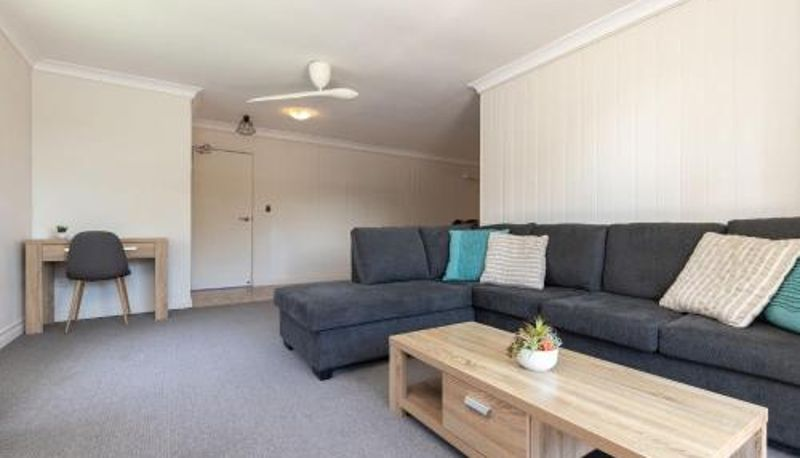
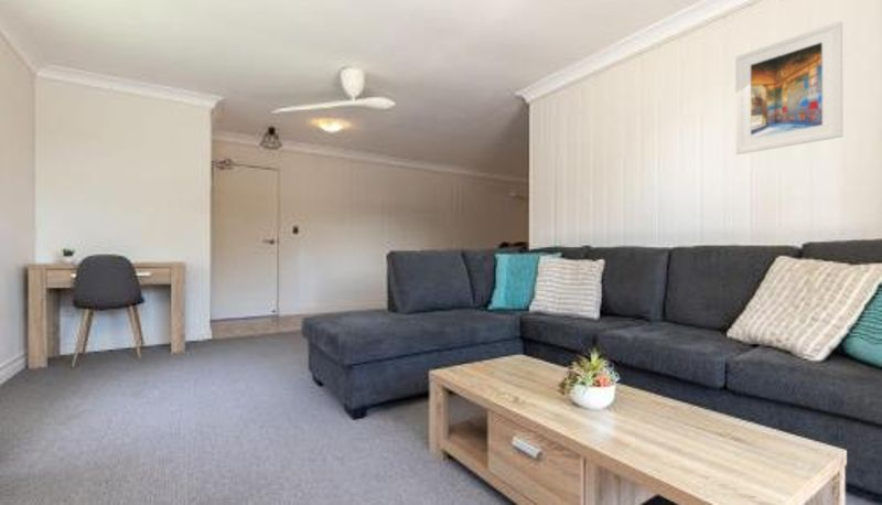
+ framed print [734,20,843,155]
